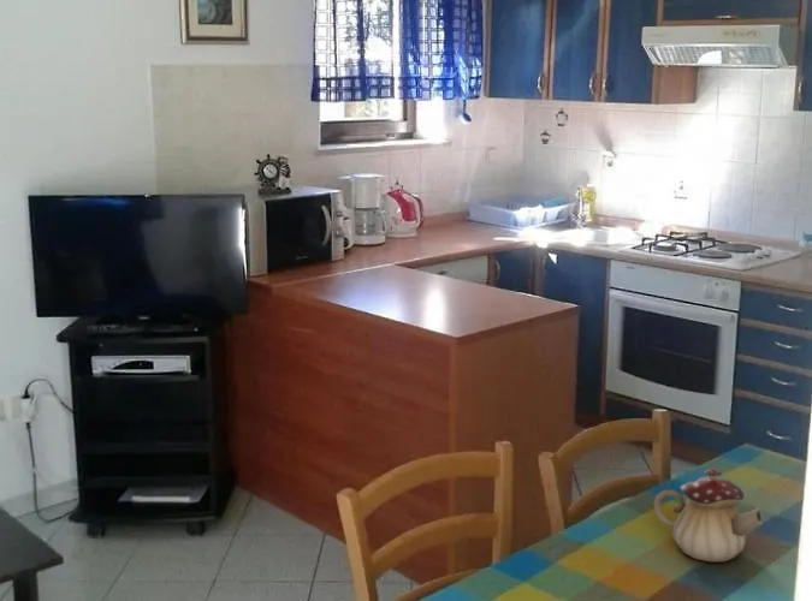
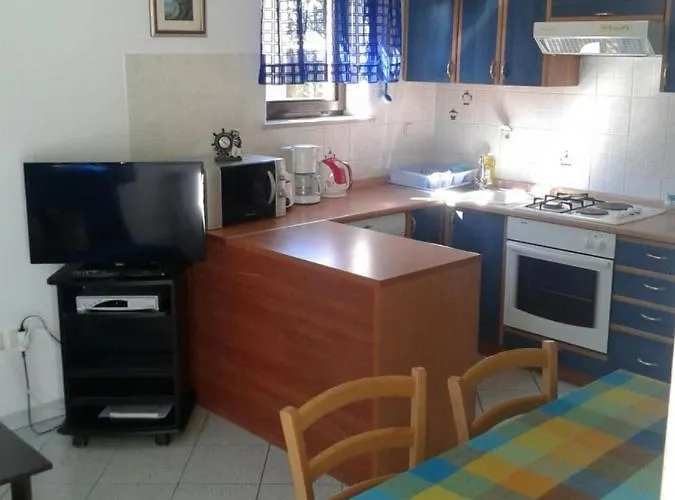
- teapot [653,468,764,563]
